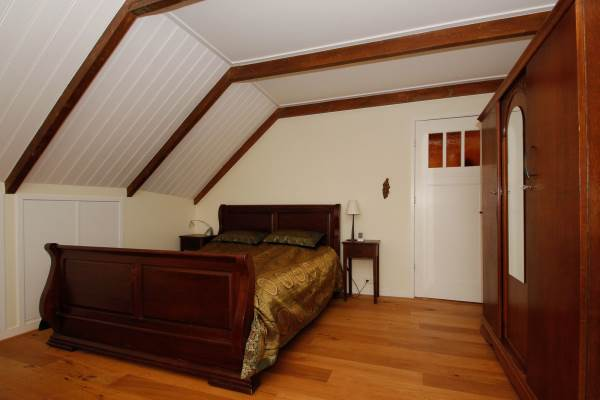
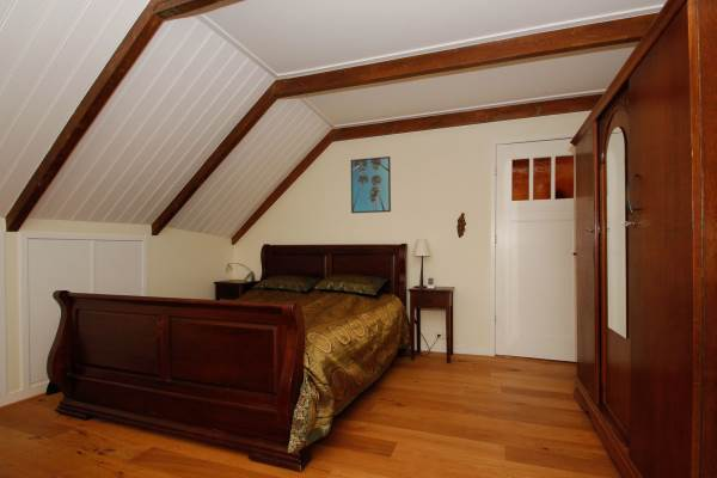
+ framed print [350,155,392,214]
